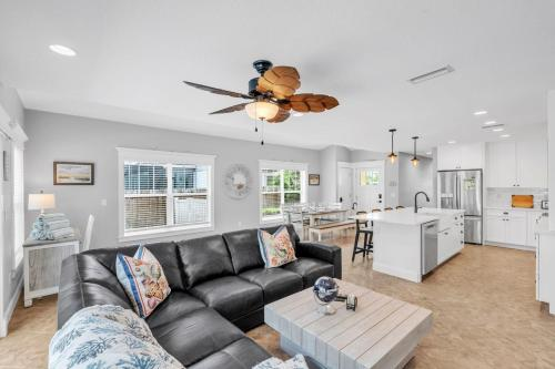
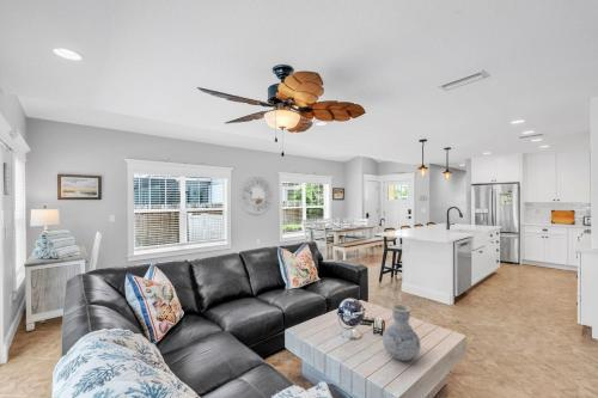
+ vase [382,302,422,362]
